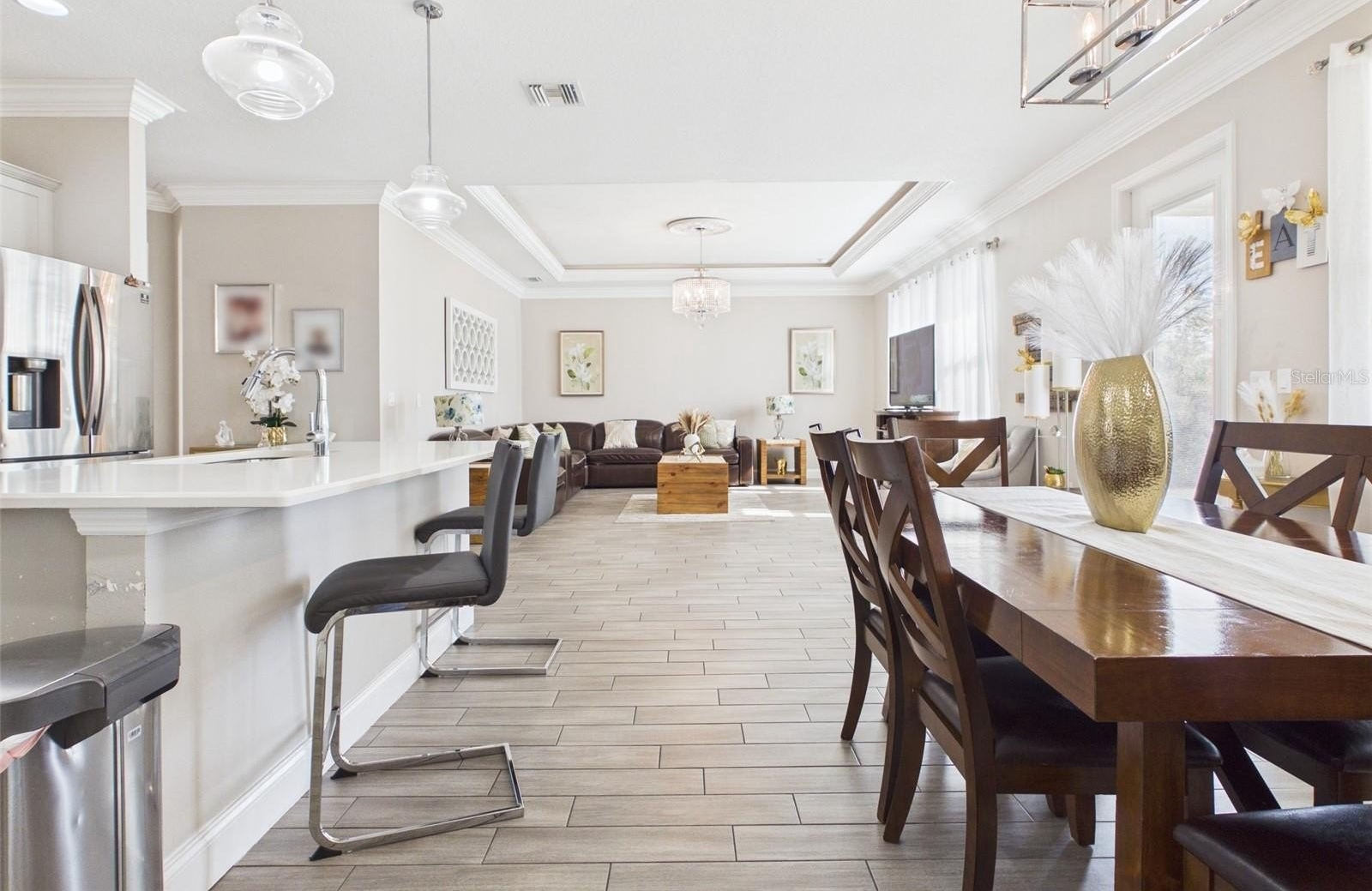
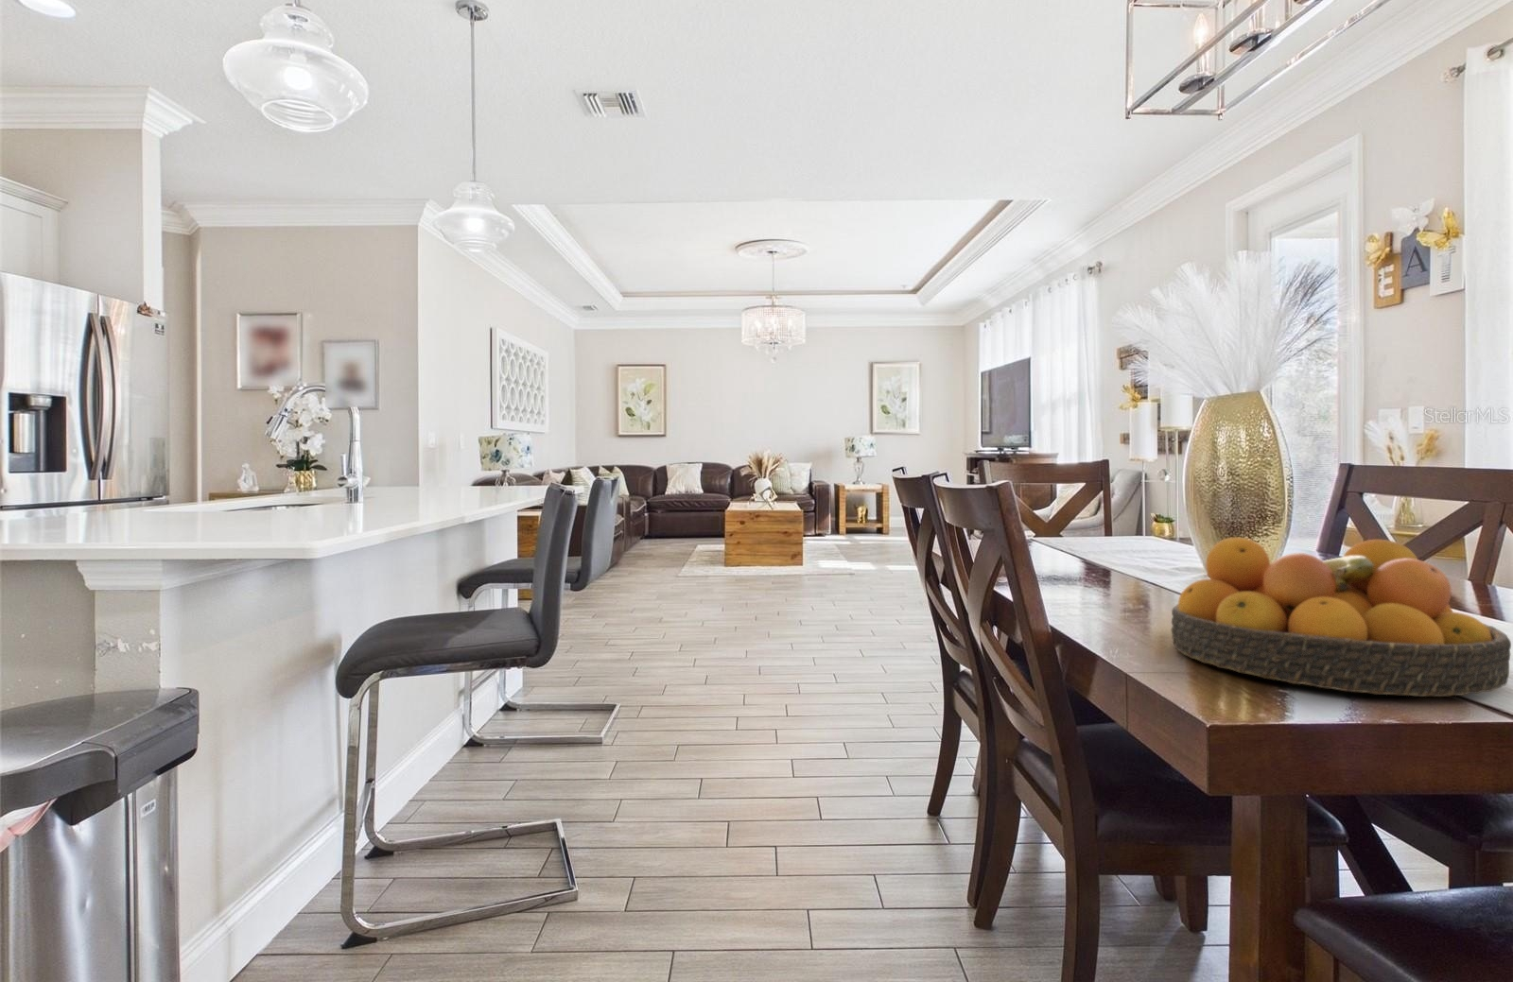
+ fruit bowl [1171,537,1512,698]
